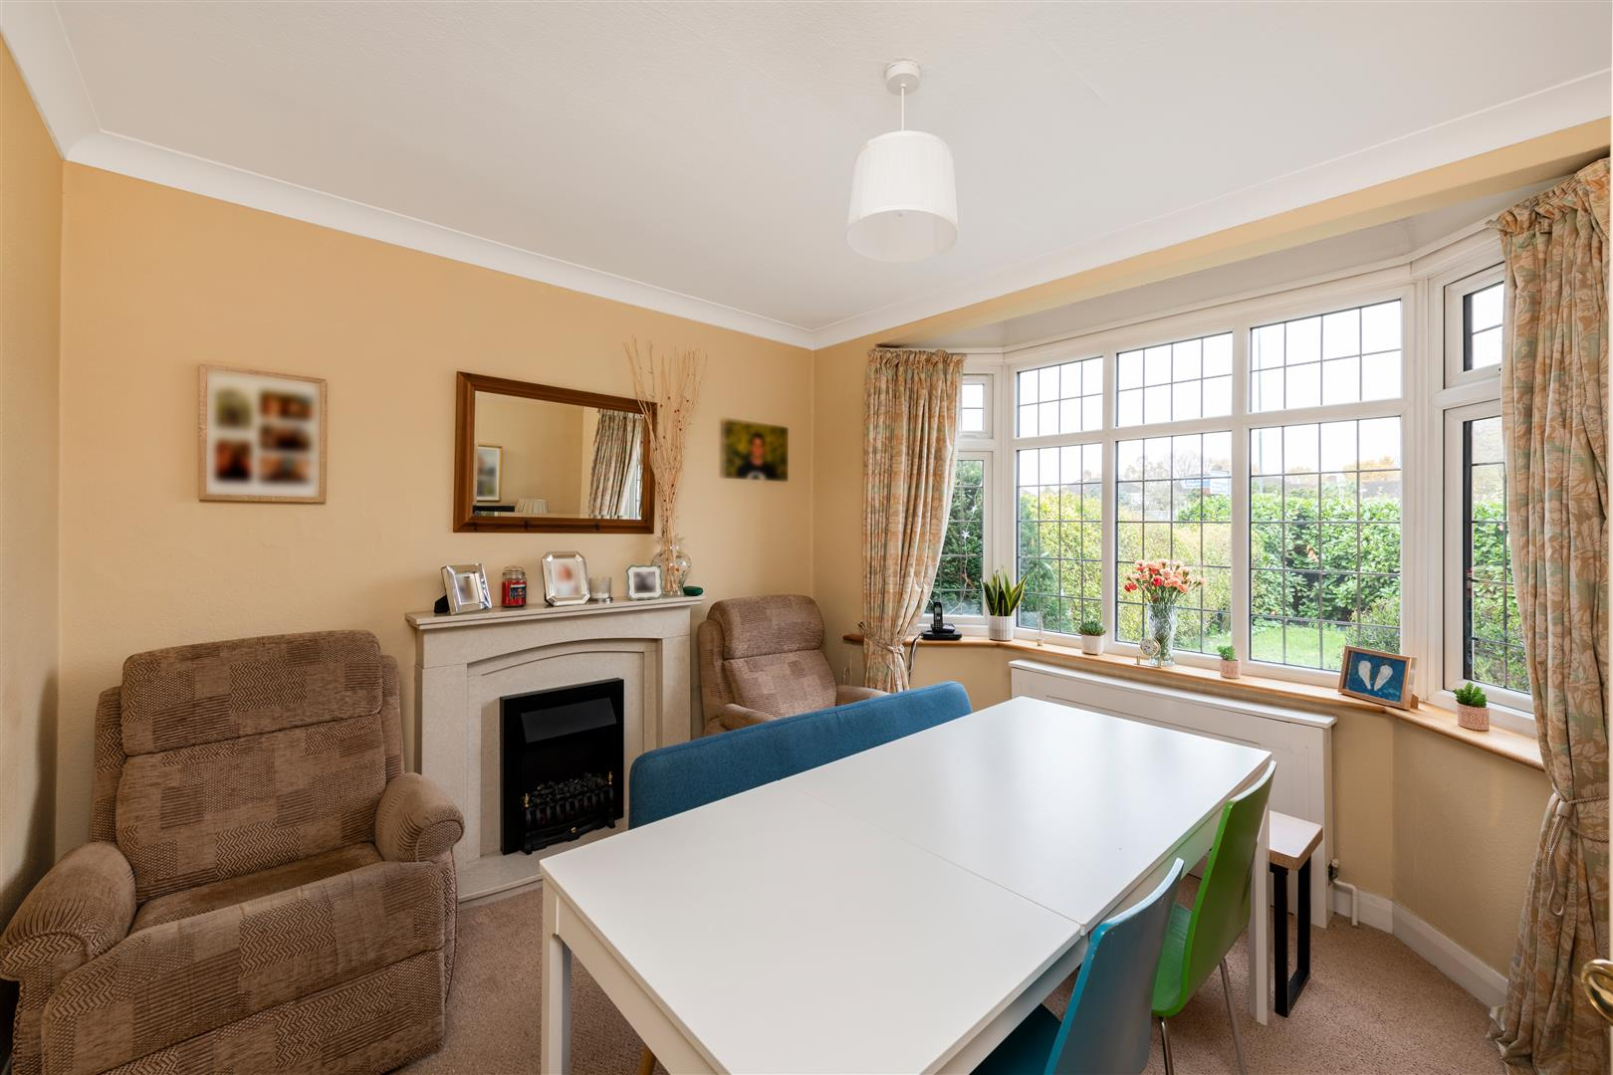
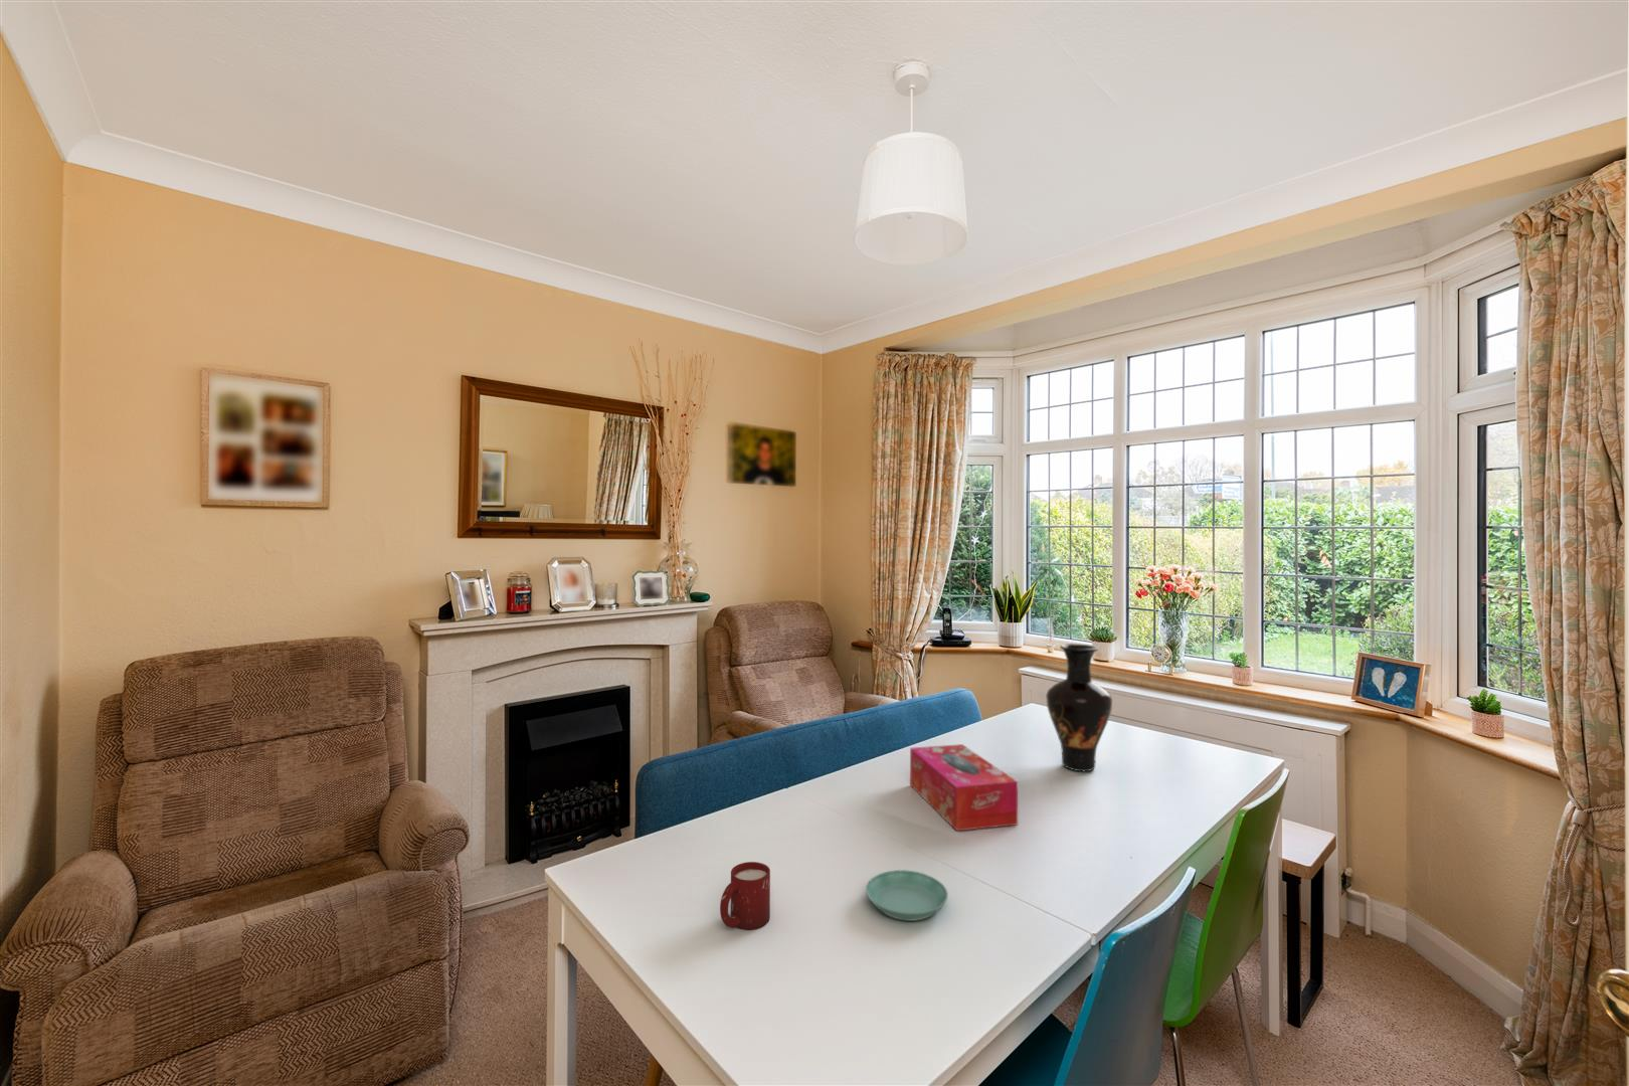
+ tissue box [909,743,1018,831]
+ cup [719,861,771,930]
+ vase [1045,642,1113,772]
+ saucer [864,869,949,922]
